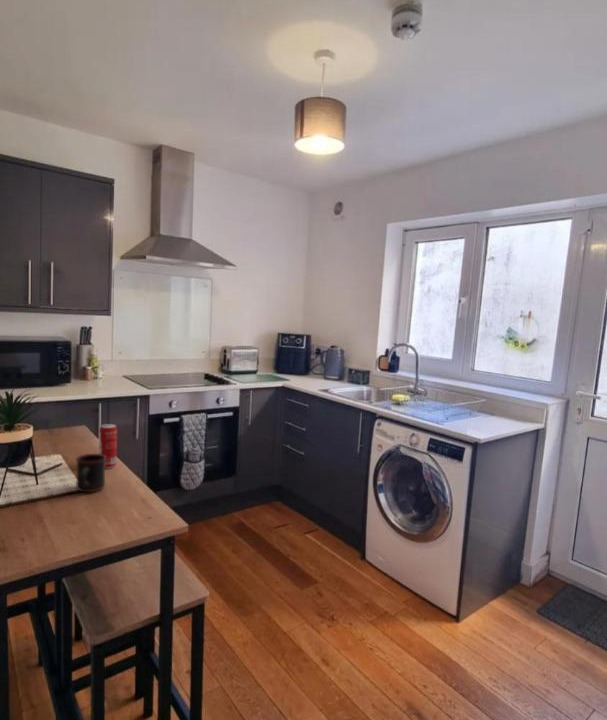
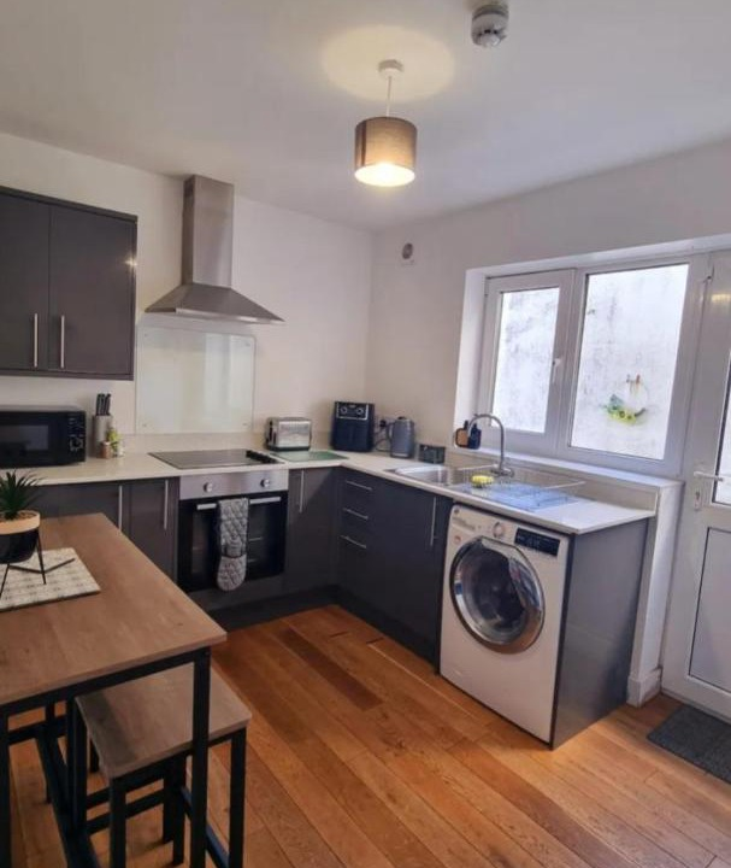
- mug [75,453,106,493]
- beverage can [98,423,118,470]
